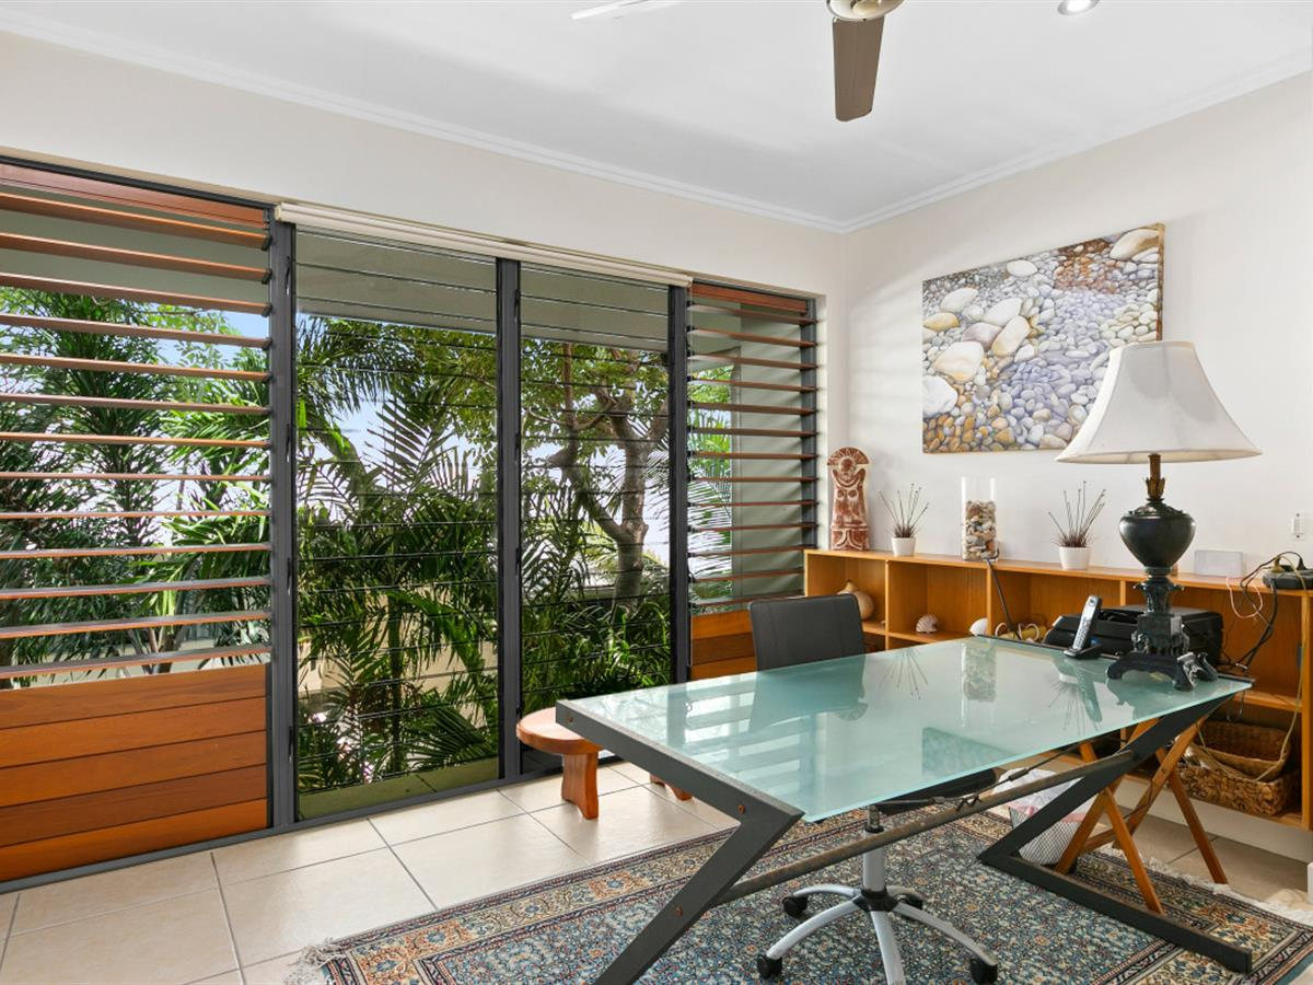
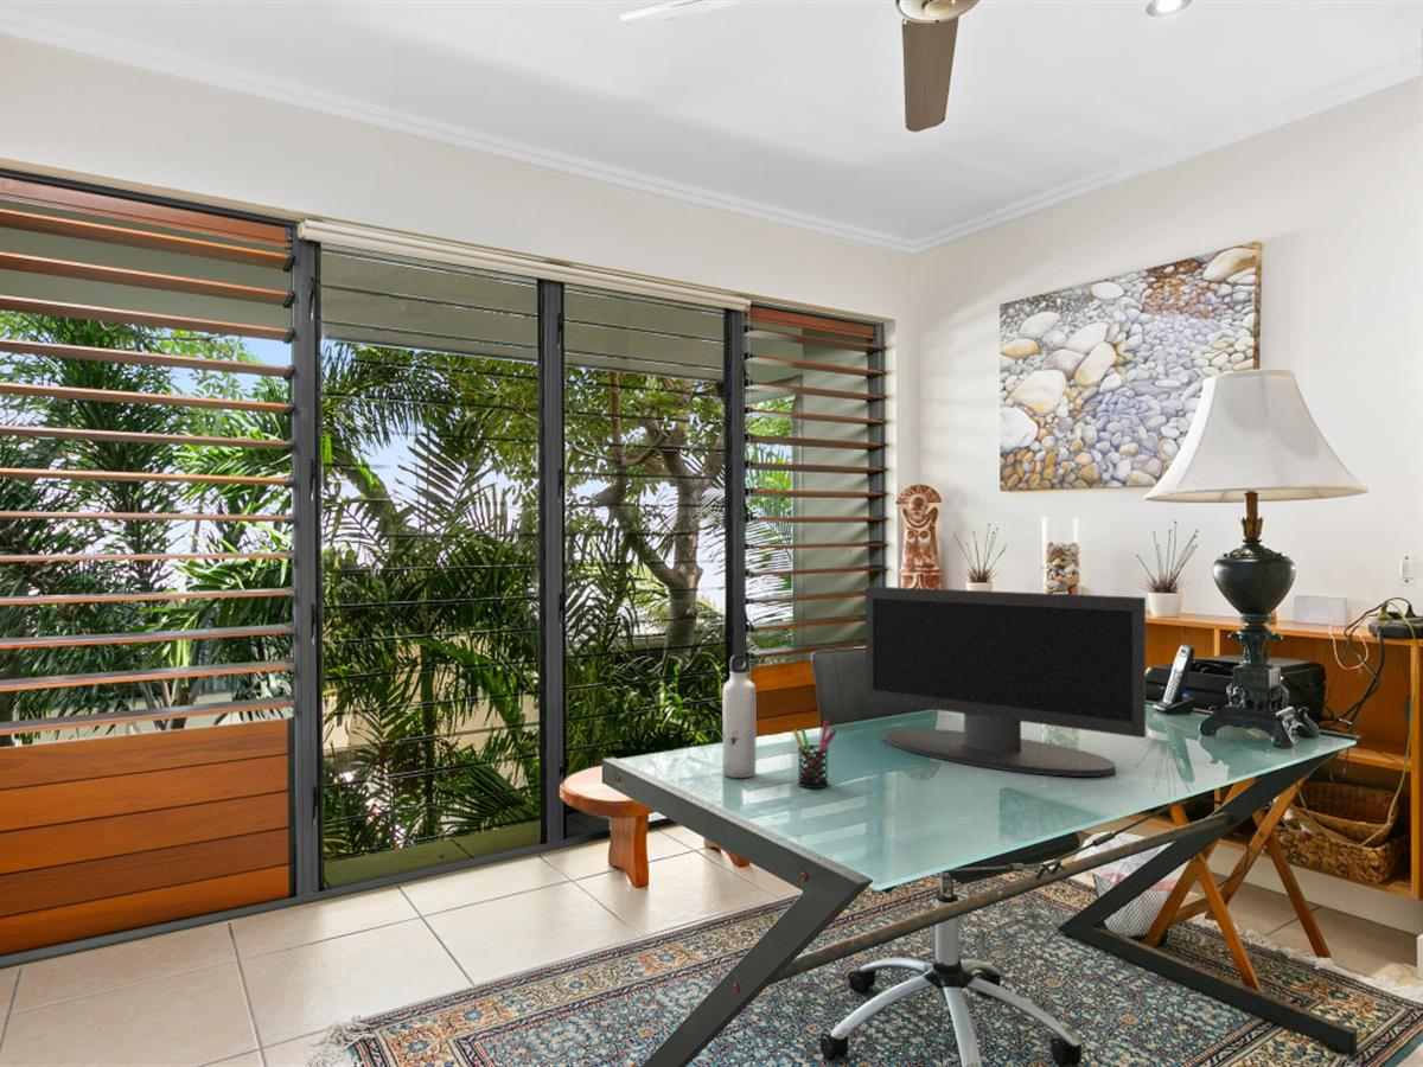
+ monitor [864,586,1147,778]
+ pen holder [792,720,838,790]
+ water bottle [722,653,757,779]
